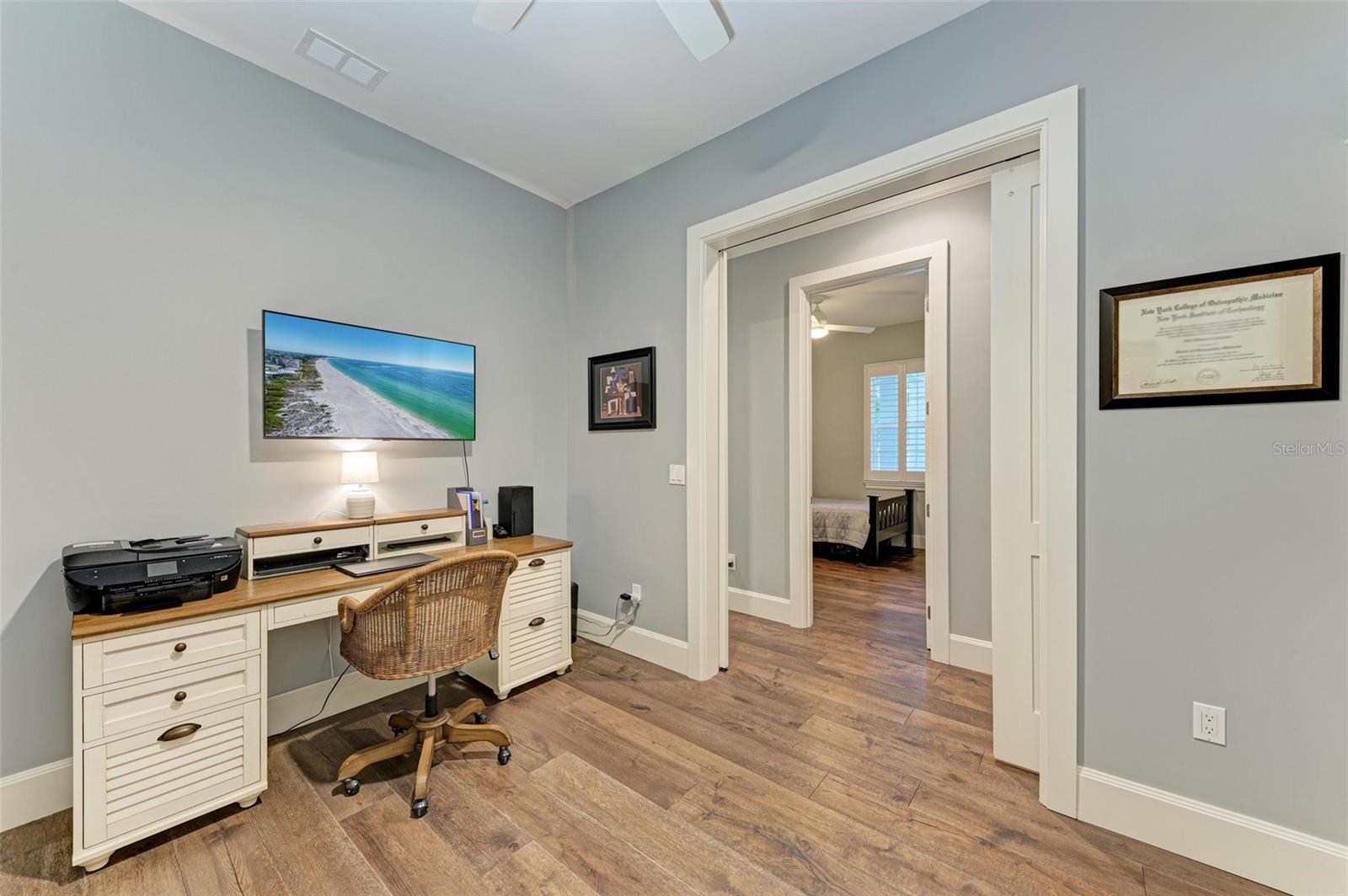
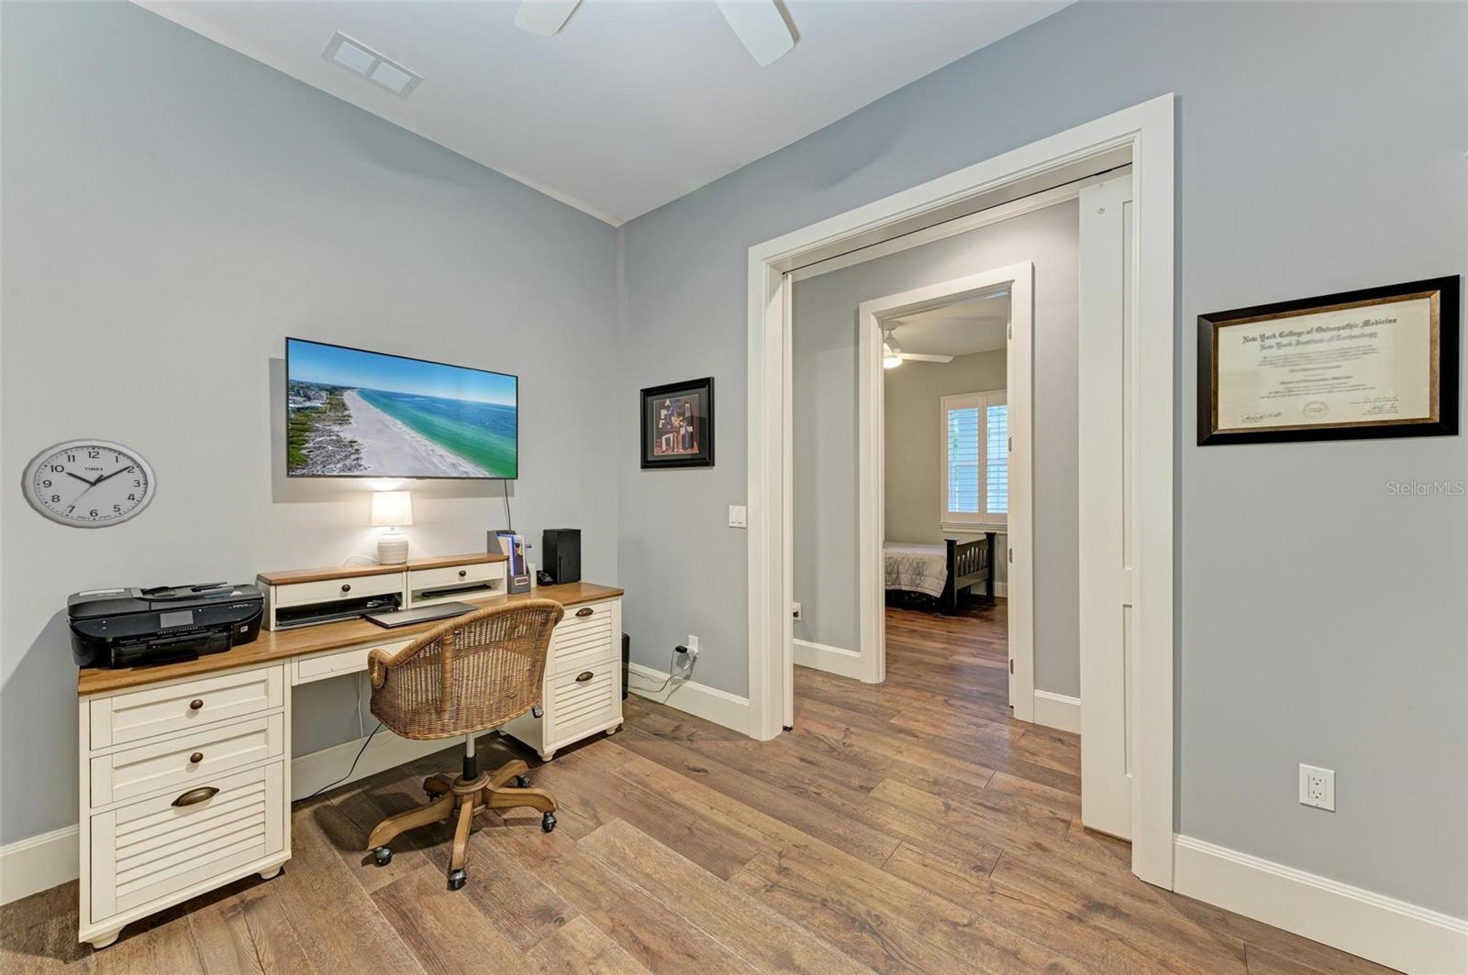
+ wall clock [21,437,159,530]
